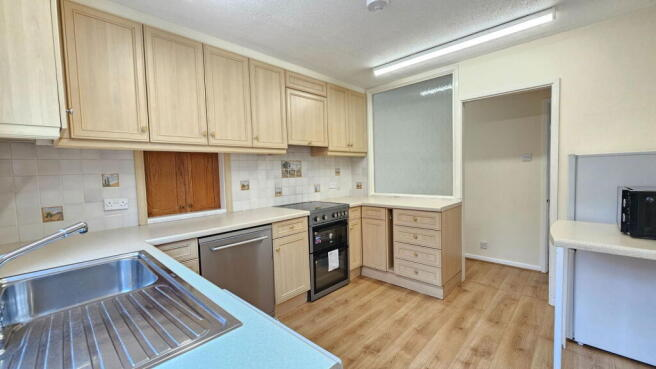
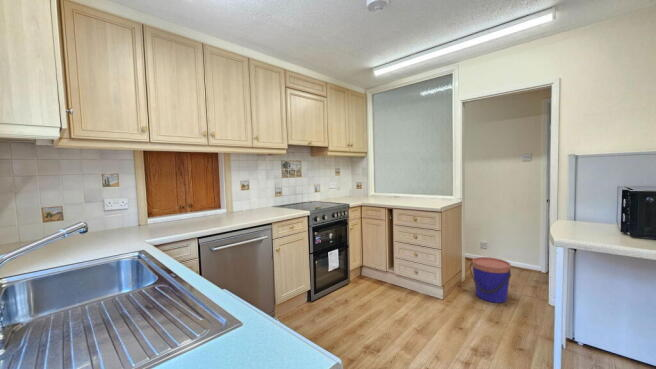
+ bucket [469,256,512,304]
